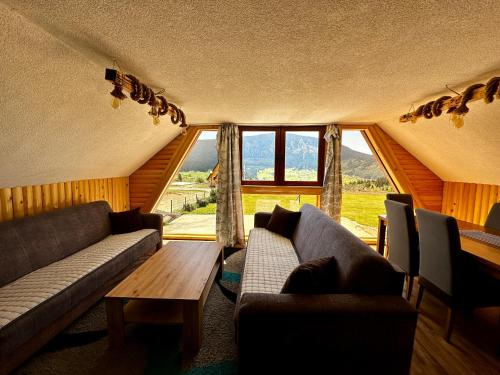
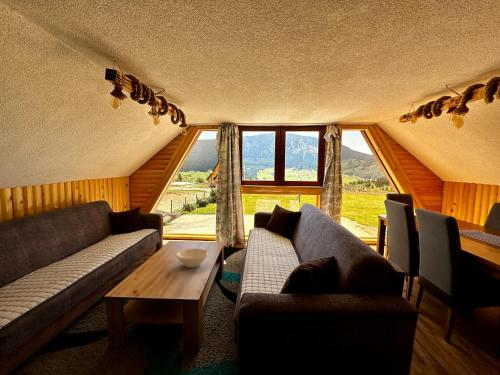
+ bowl [175,248,209,269]
